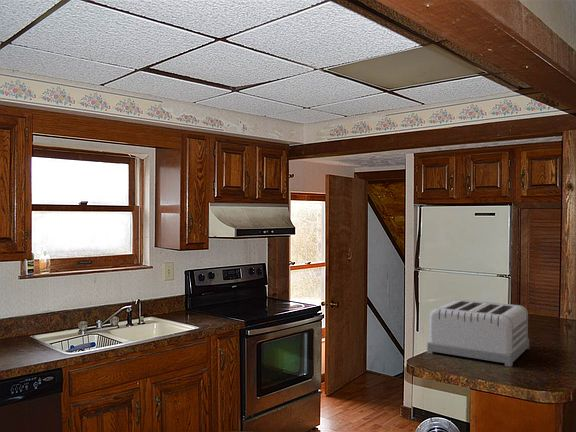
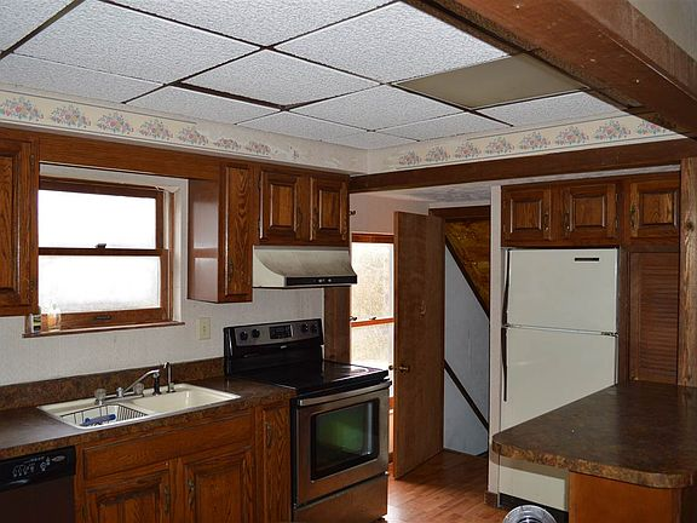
- toaster [426,298,530,368]
